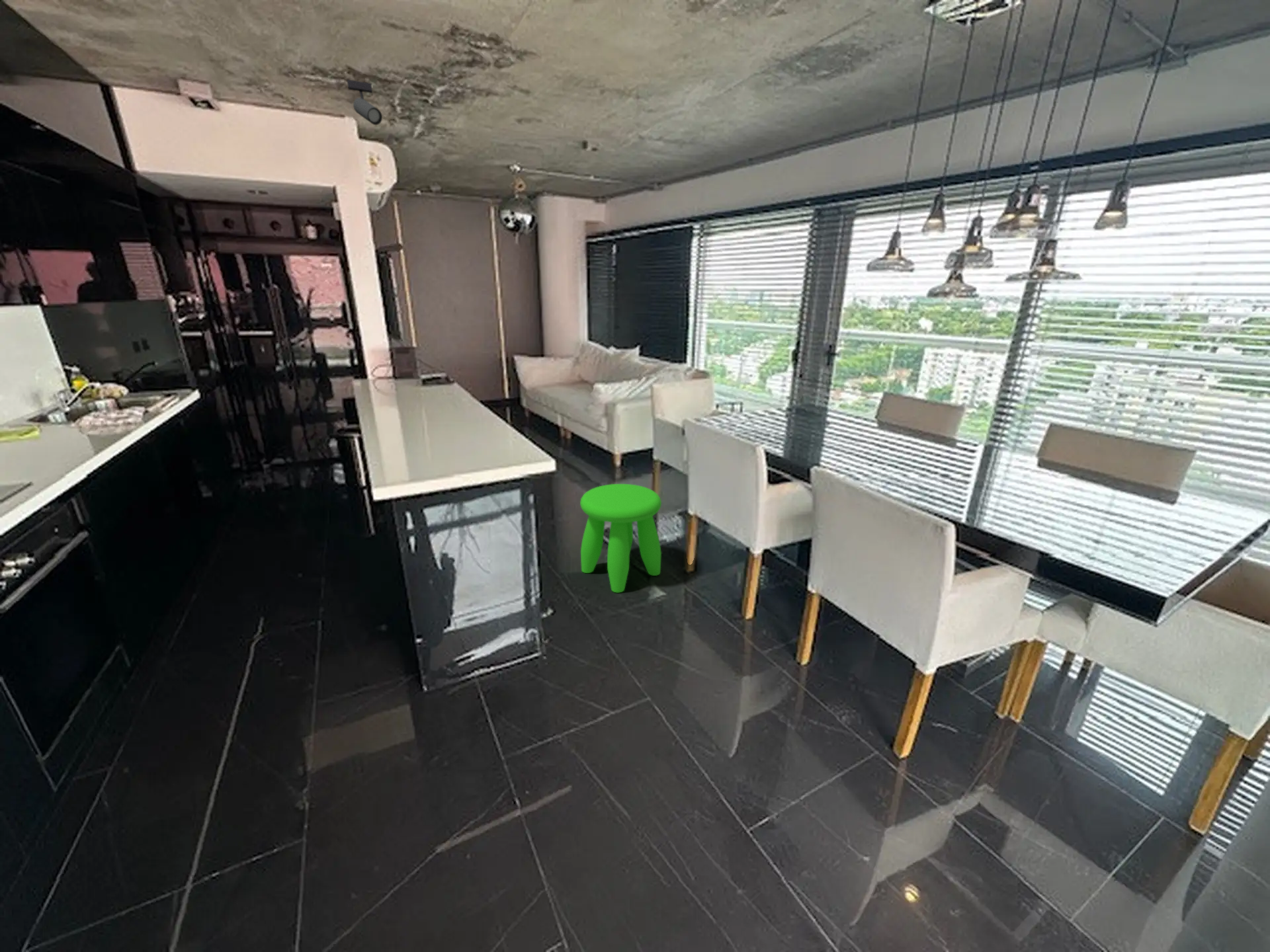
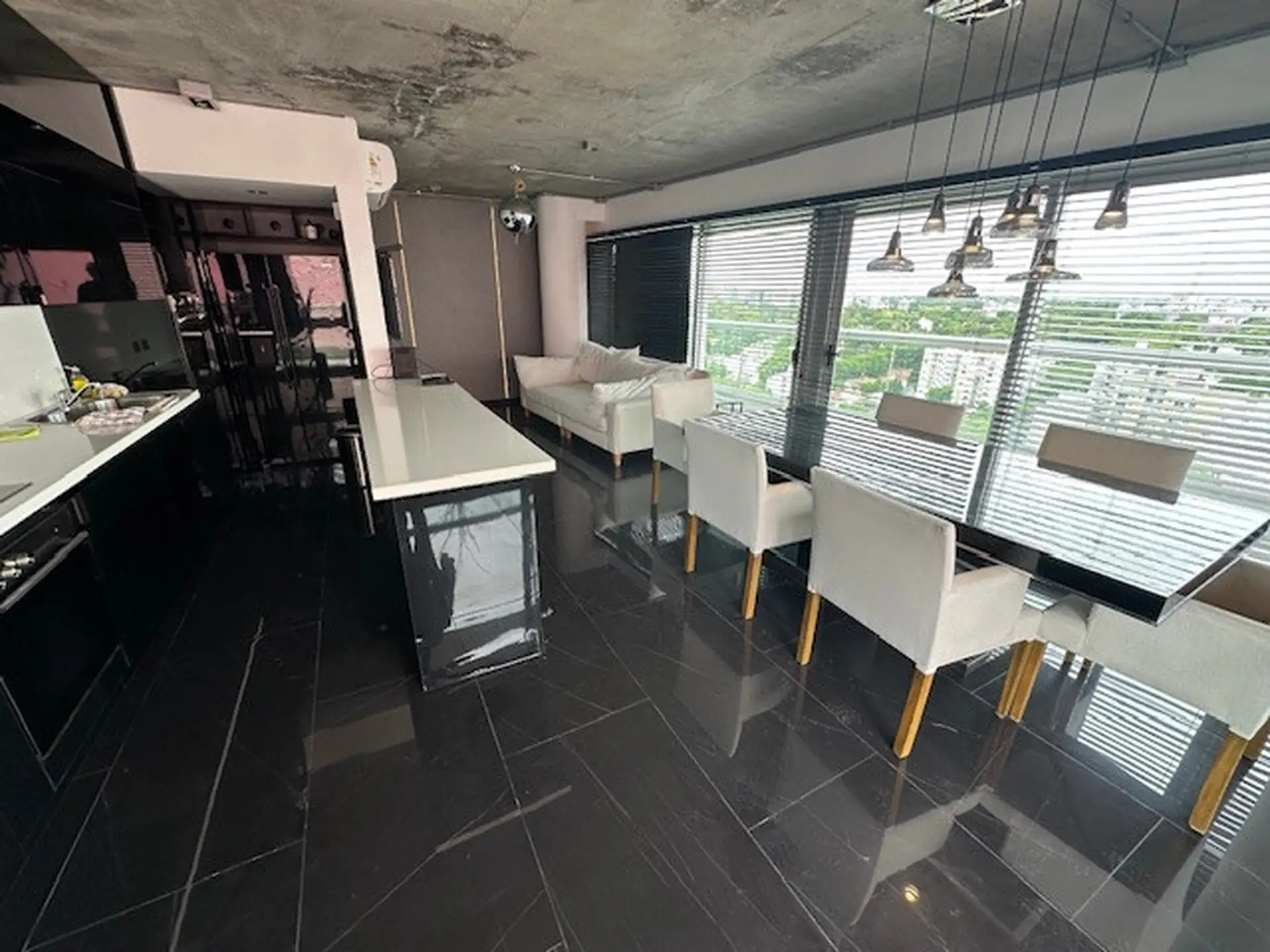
- track light [346,79,383,126]
- stool [579,483,662,593]
